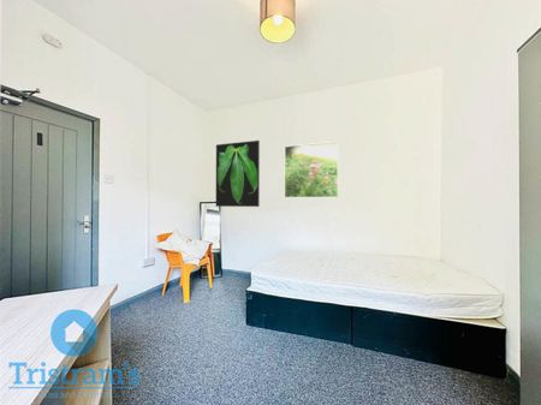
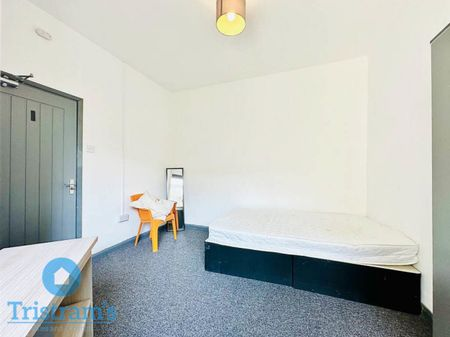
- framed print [215,139,261,208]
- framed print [284,141,339,198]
